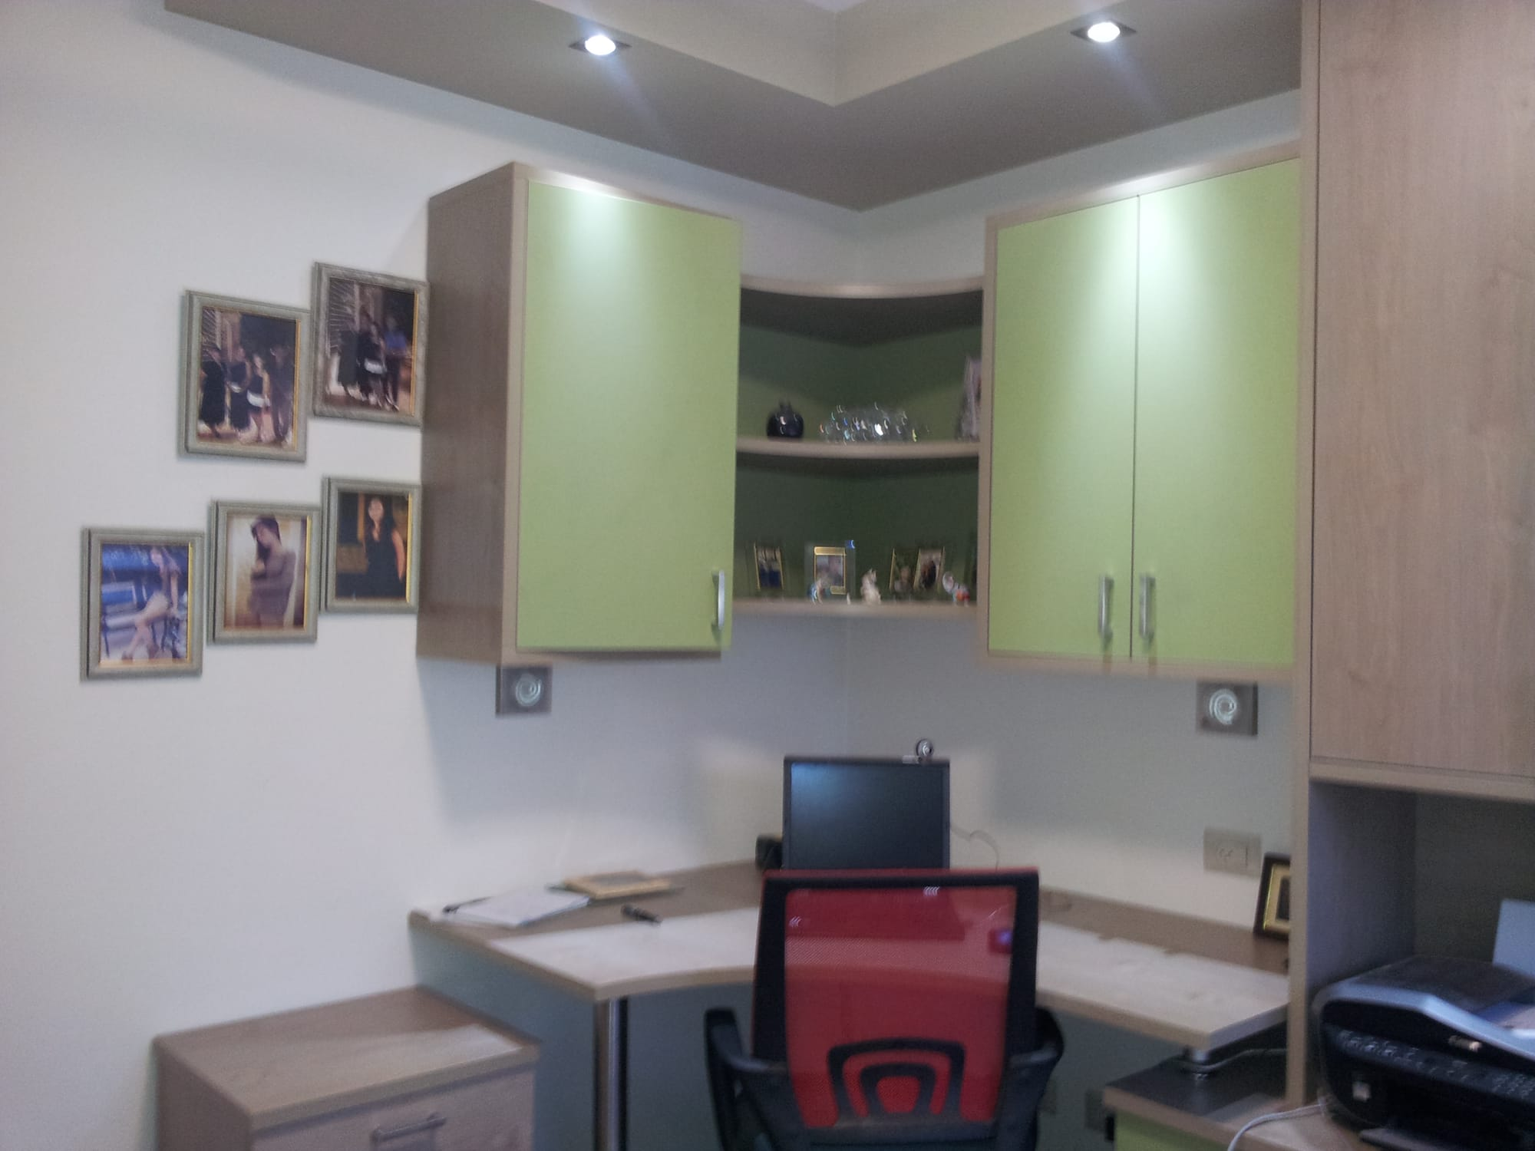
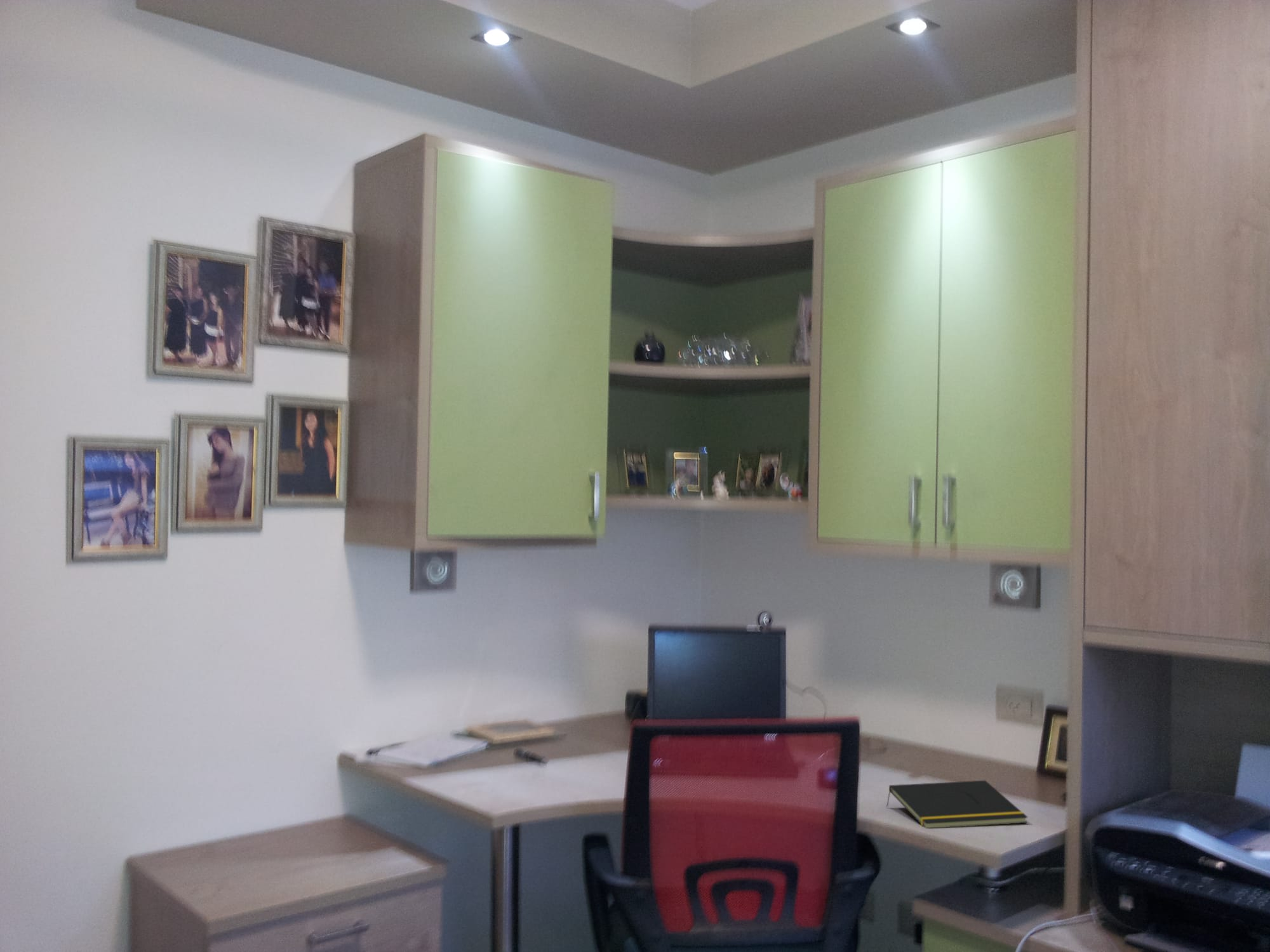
+ notepad [886,780,1029,828]
